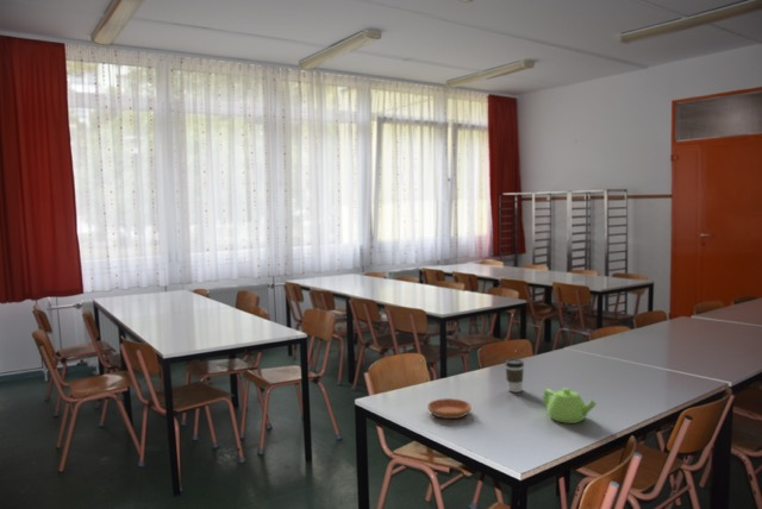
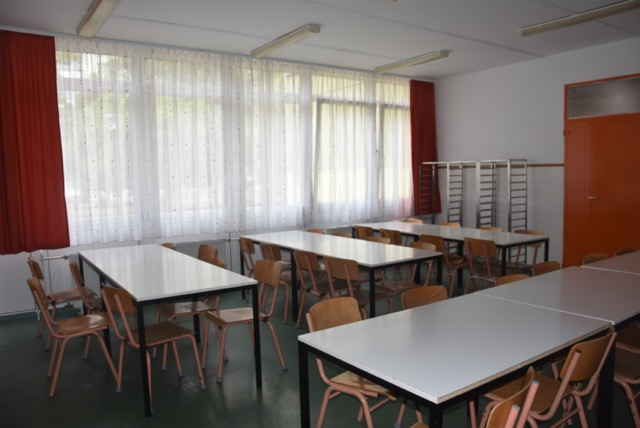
- teapot [541,387,598,425]
- coffee cup [504,358,525,394]
- saucer [426,397,473,420]
